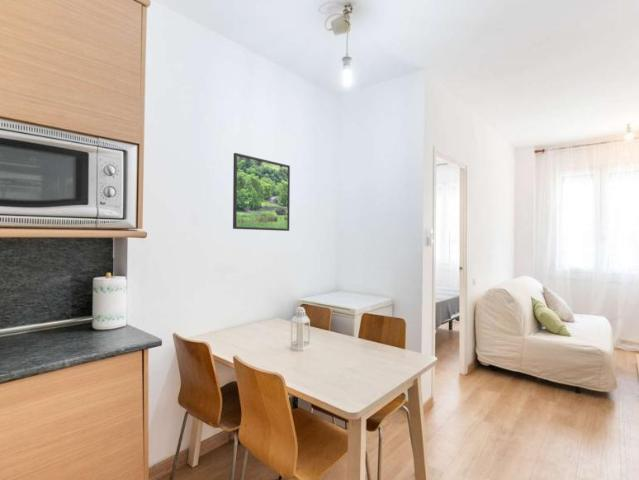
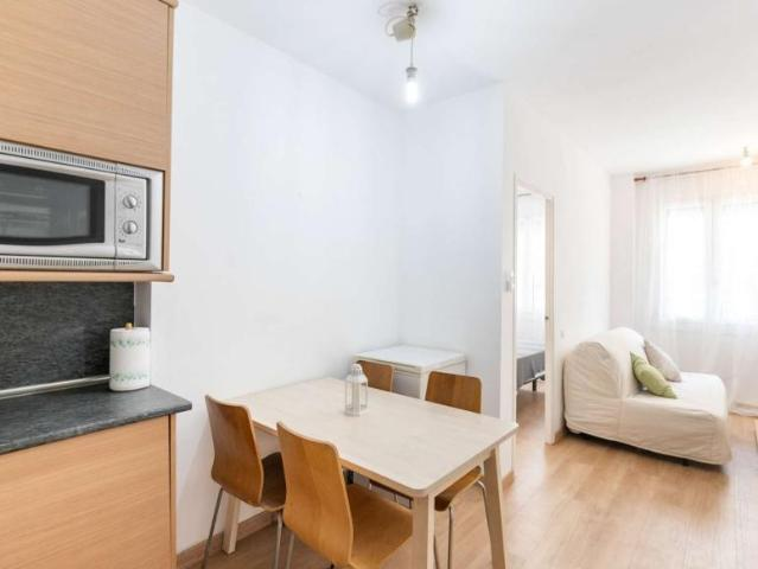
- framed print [232,152,291,232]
